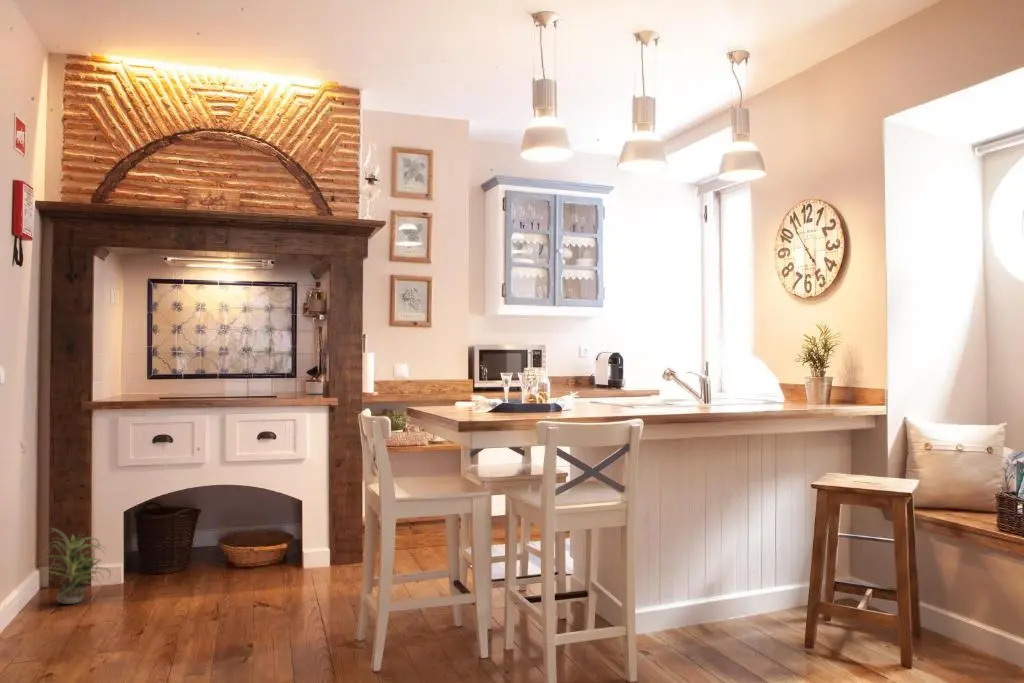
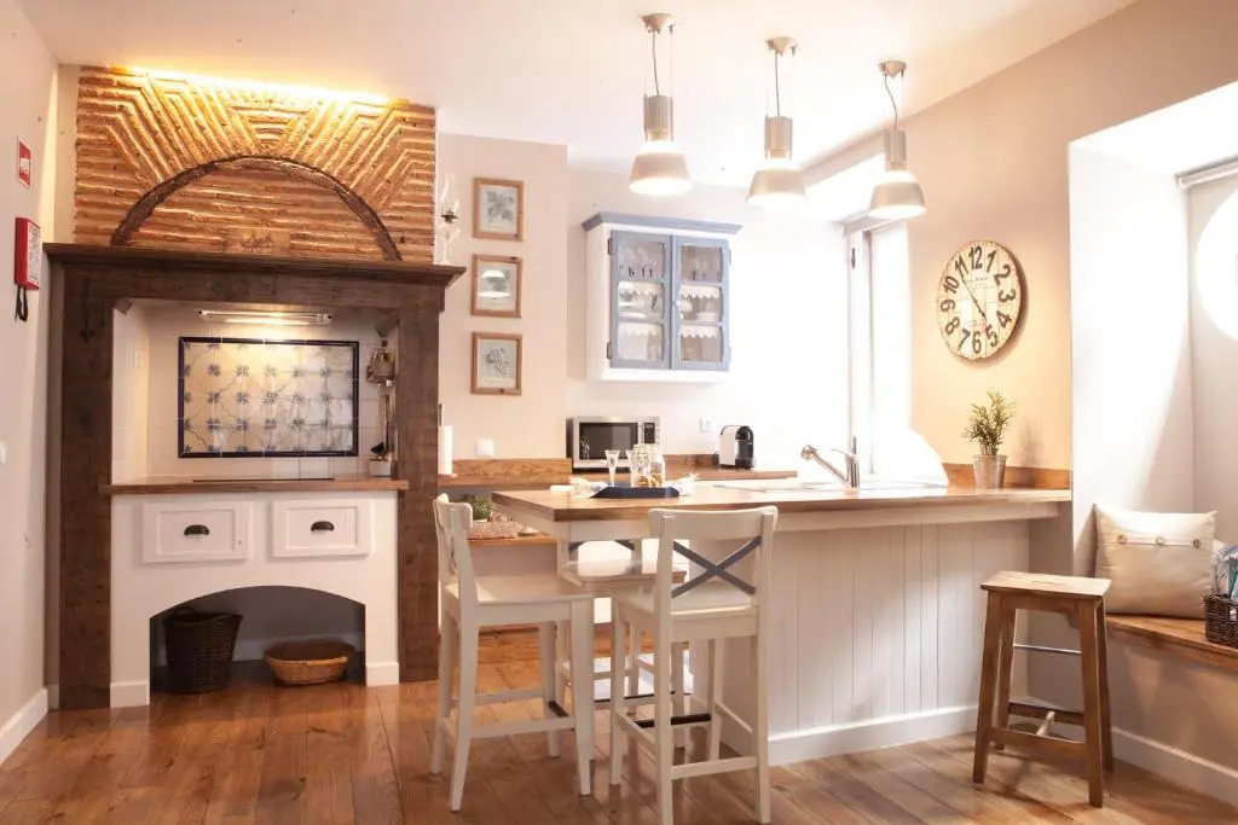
- potted plant [29,527,112,605]
